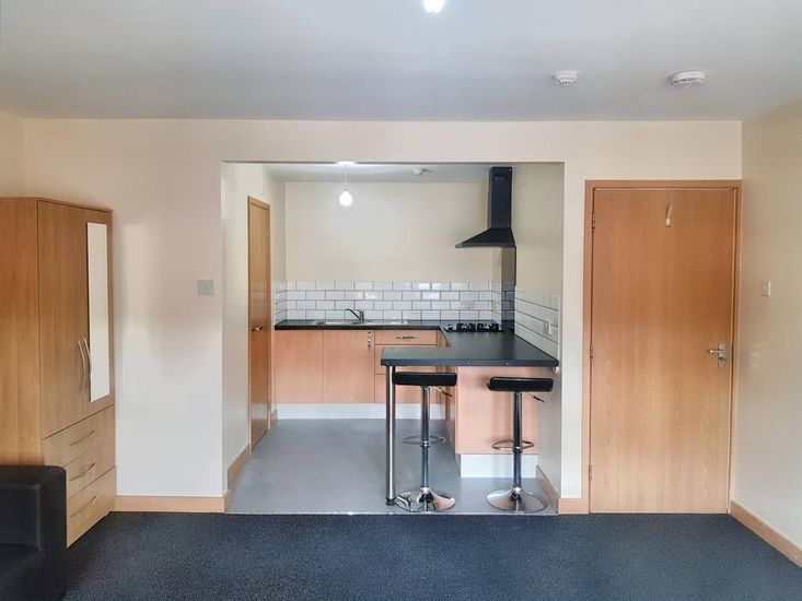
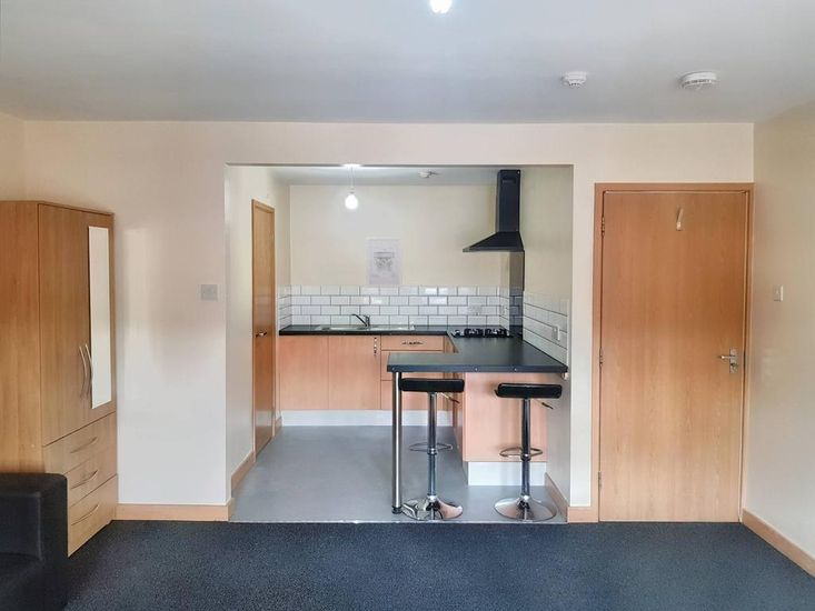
+ wall art [365,237,404,289]
